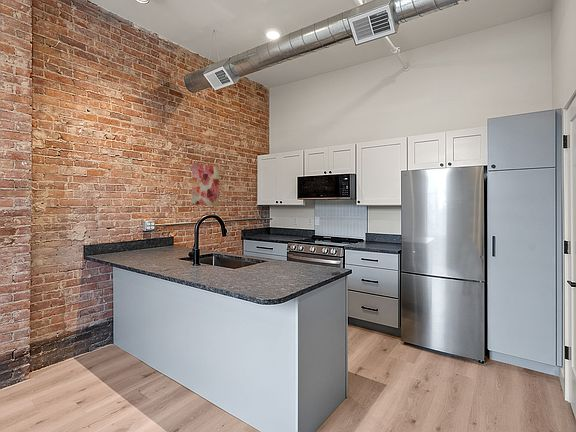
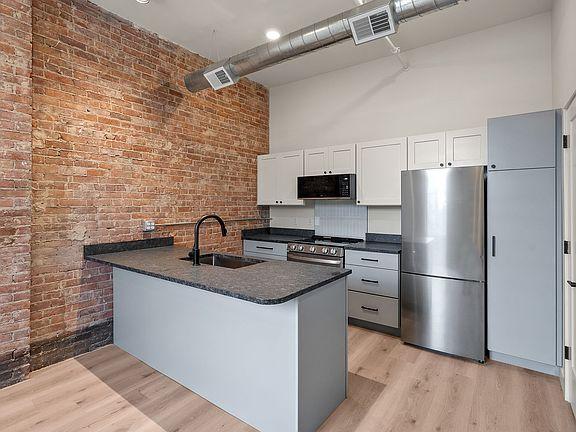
- wall art [191,162,220,207]
